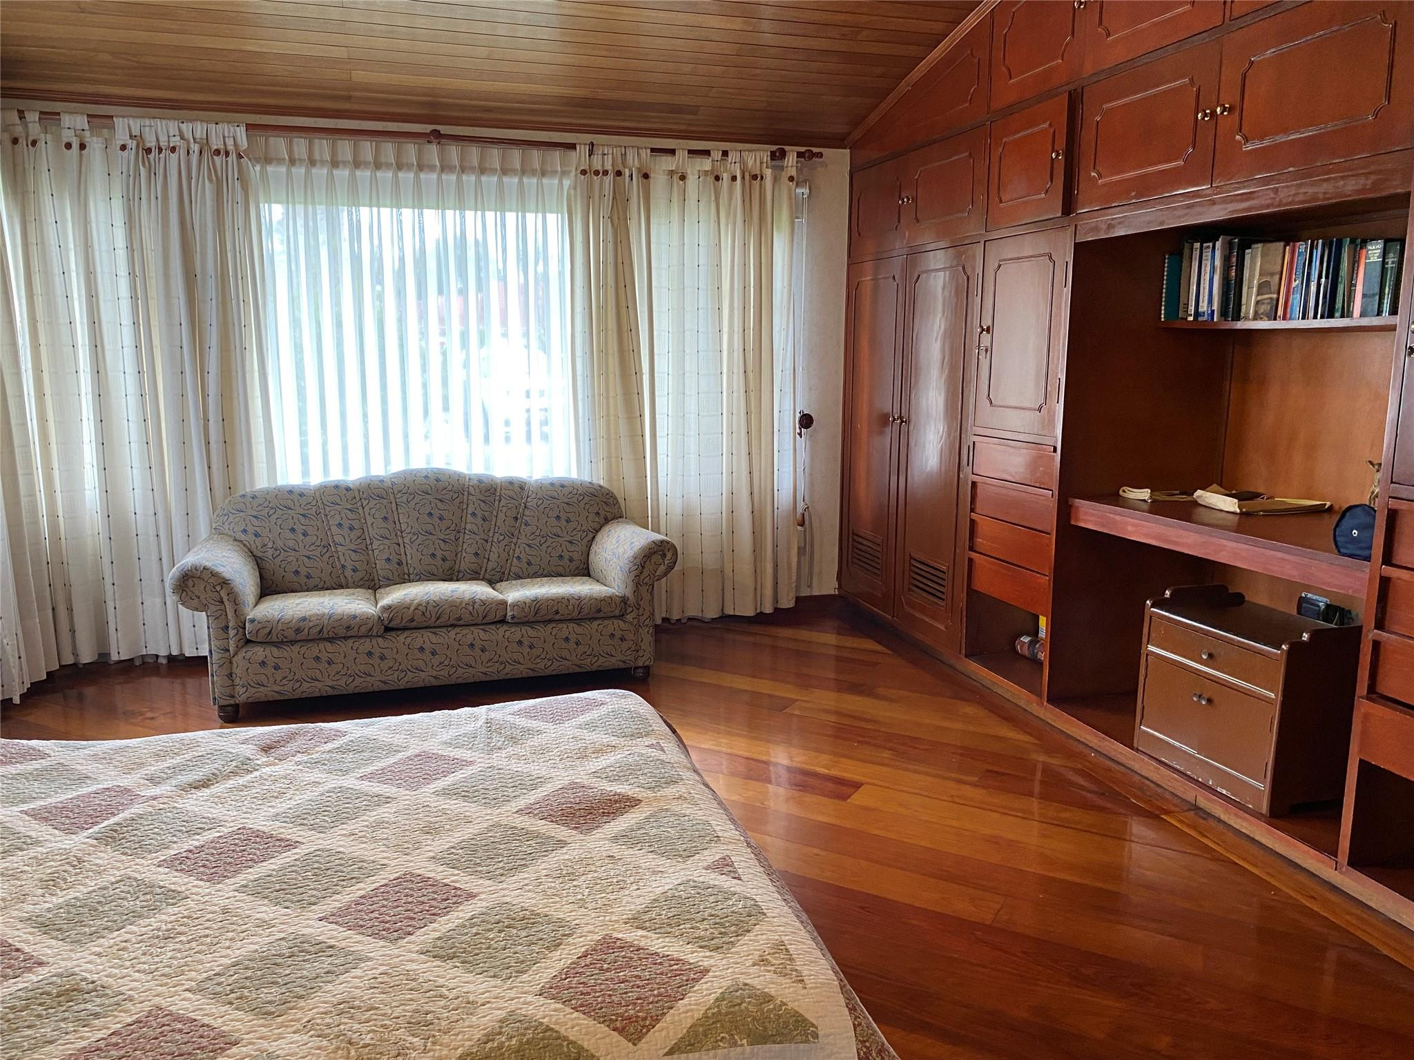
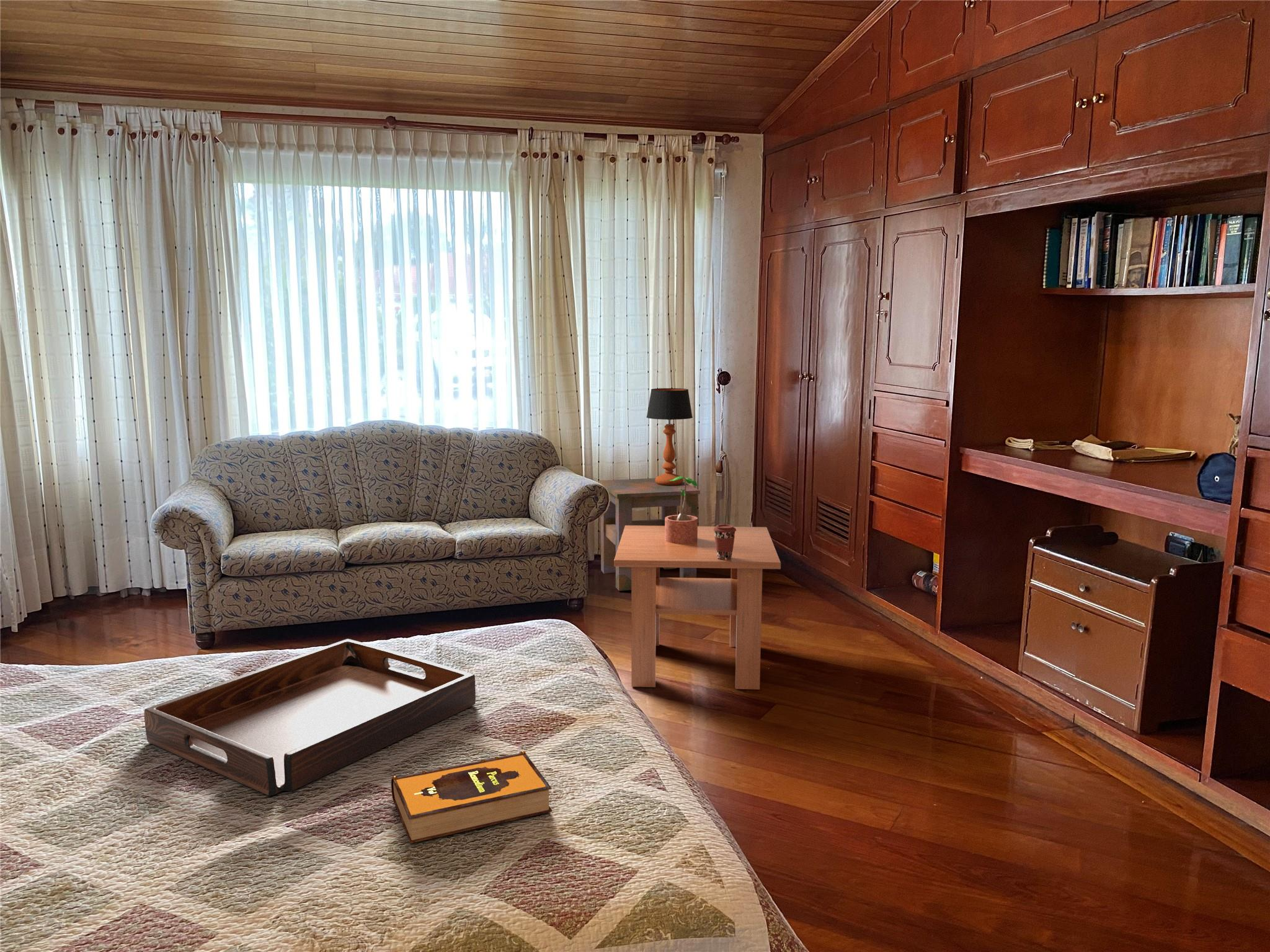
+ coffee cup [713,524,736,560]
+ side table [598,477,701,591]
+ coffee table [614,526,781,690]
+ serving tray [144,638,476,796]
+ potted plant [665,476,701,544]
+ table lamp [646,387,693,486]
+ hardback book [391,751,553,844]
